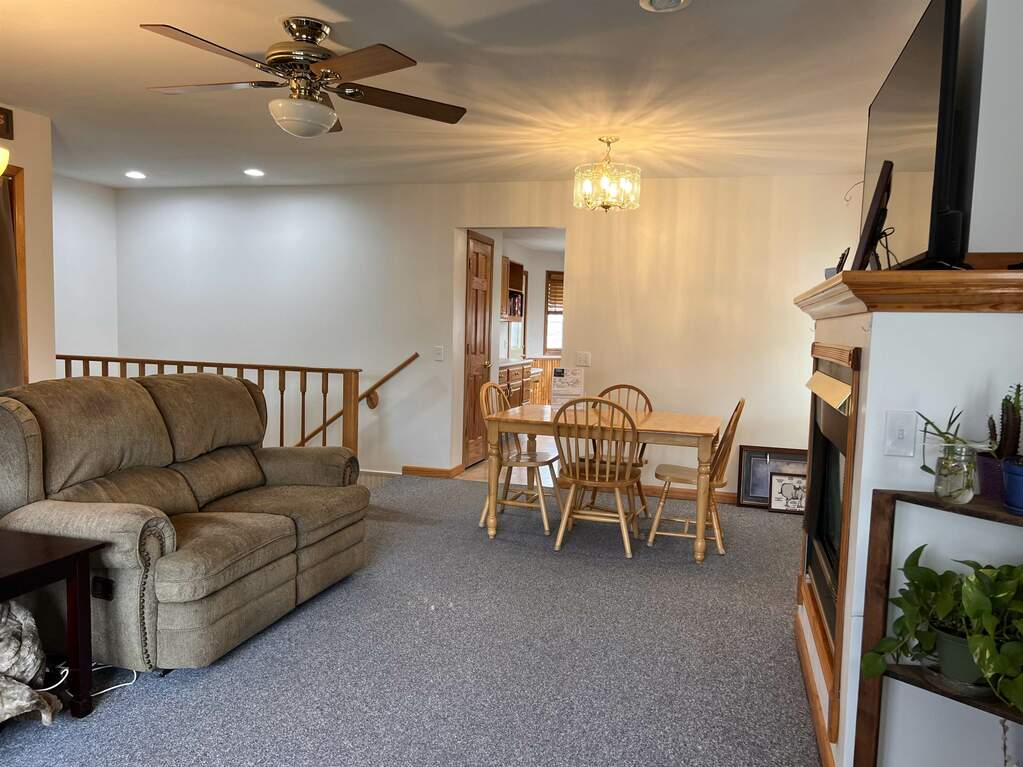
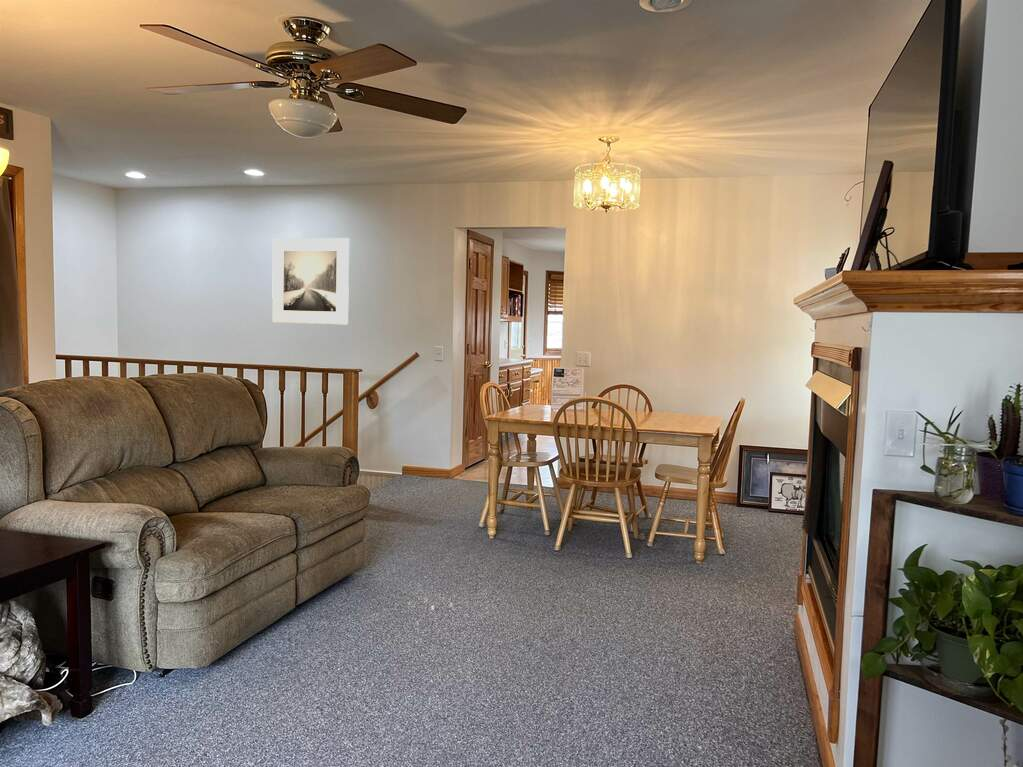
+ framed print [271,237,350,325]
